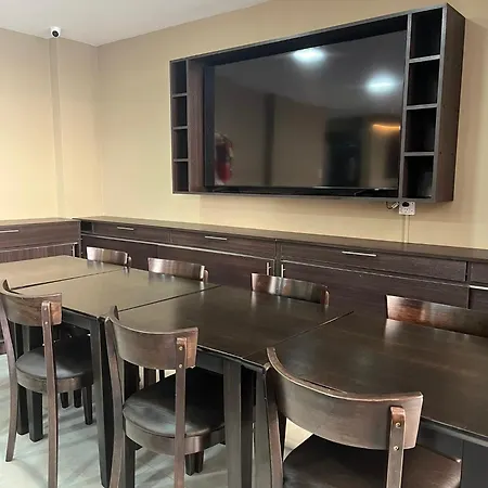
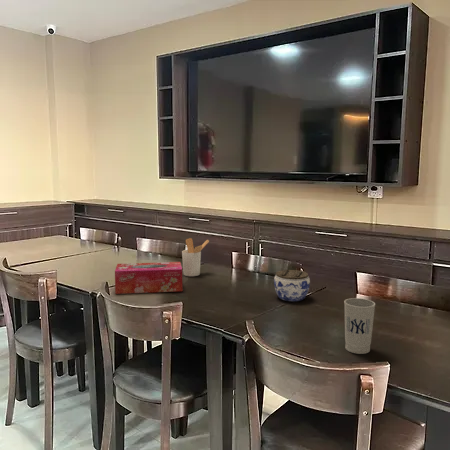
+ utensil holder [181,237,210,277]
+ cup [343,297,376,355]
+ tissue box [114,261,183,295]
+ jar [273,269,311,302]
